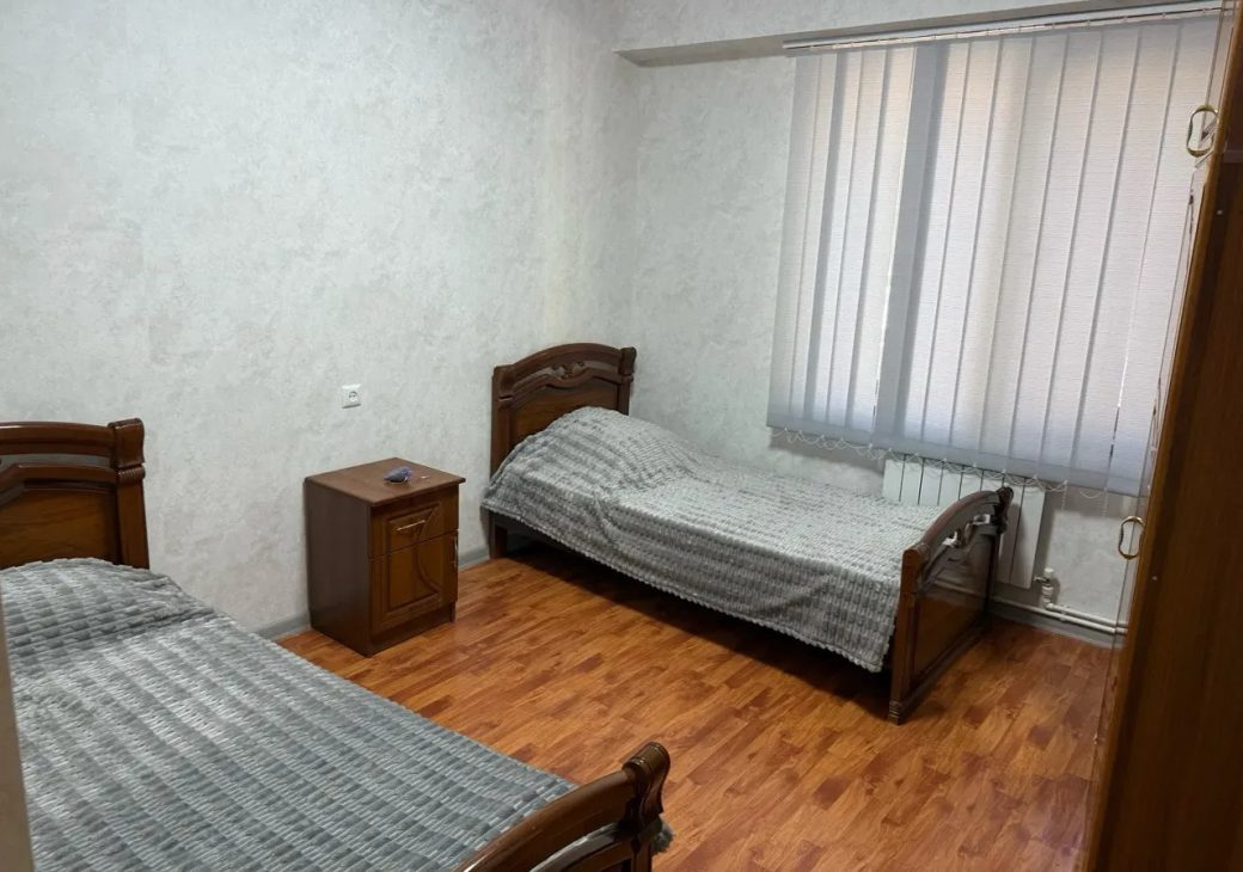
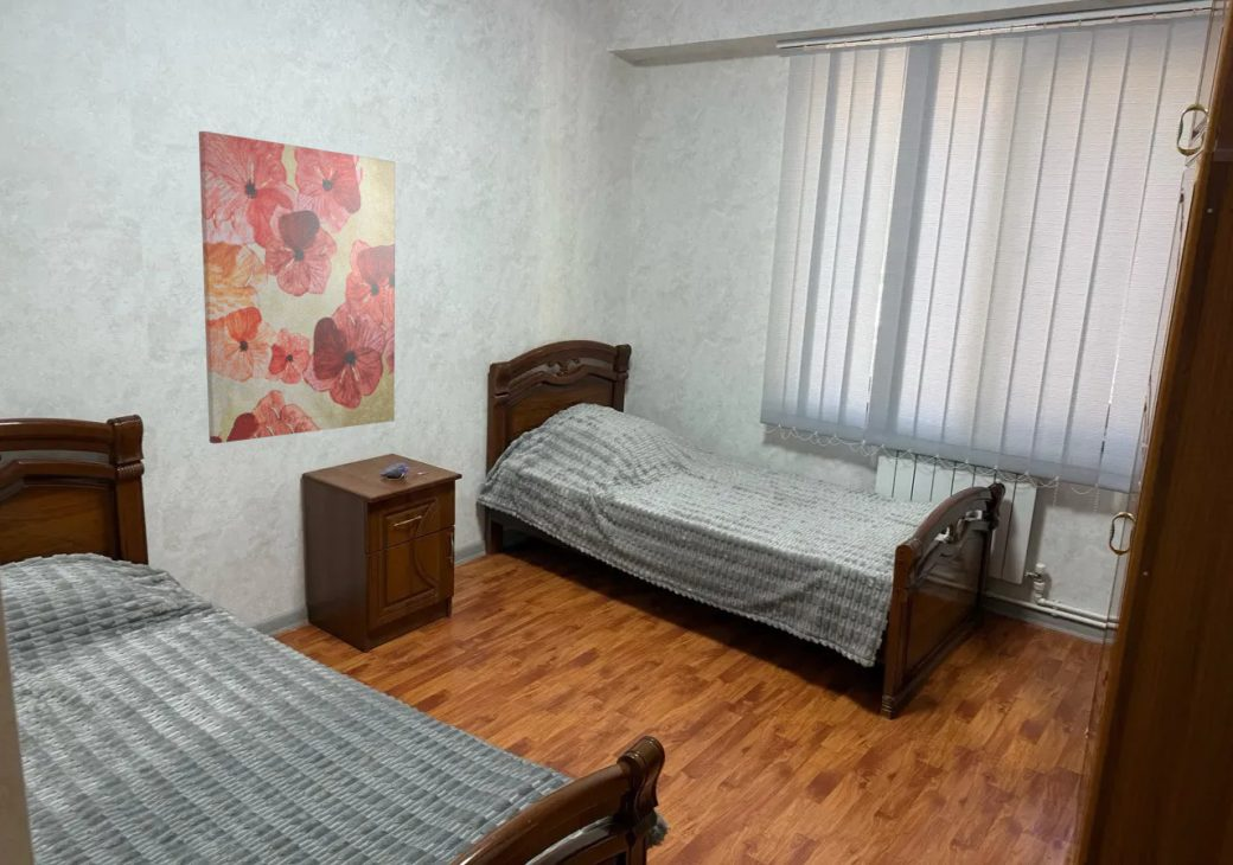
+ wall art [198,130,396,444]
